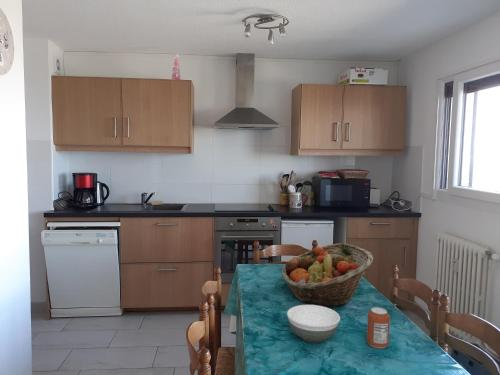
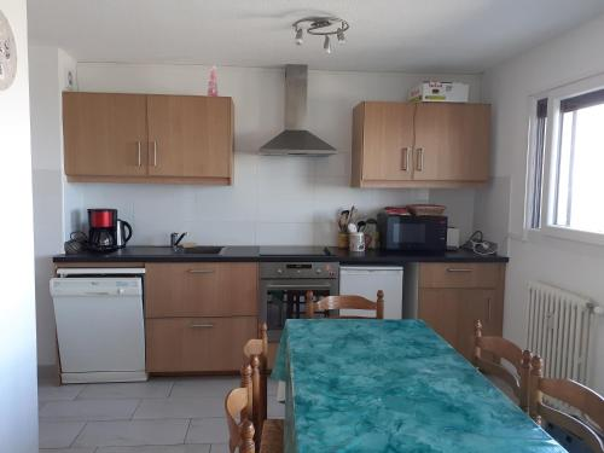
- can [366,307,391,349]
- fruit basket [281,242,374,309]
- bowl [286,304,341,344]
